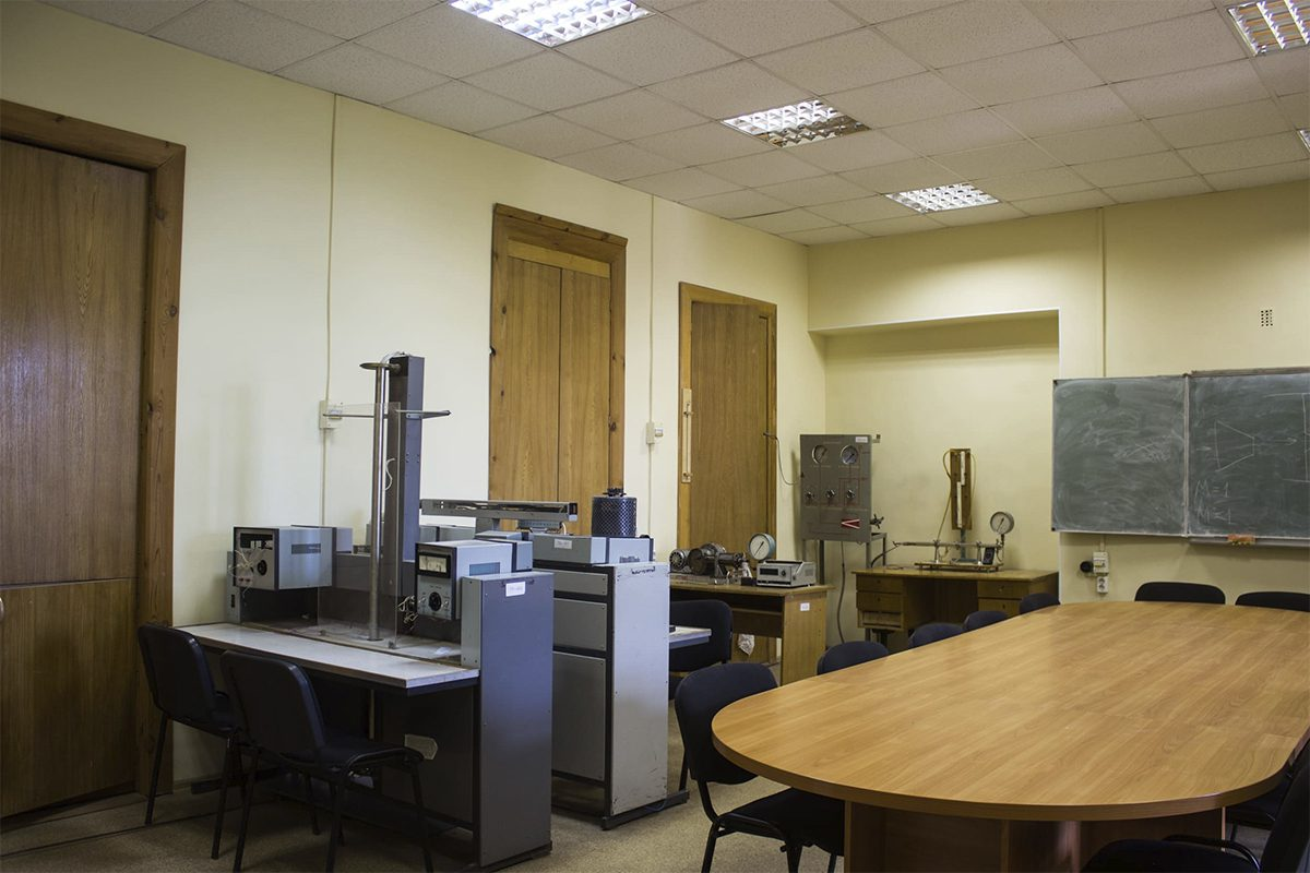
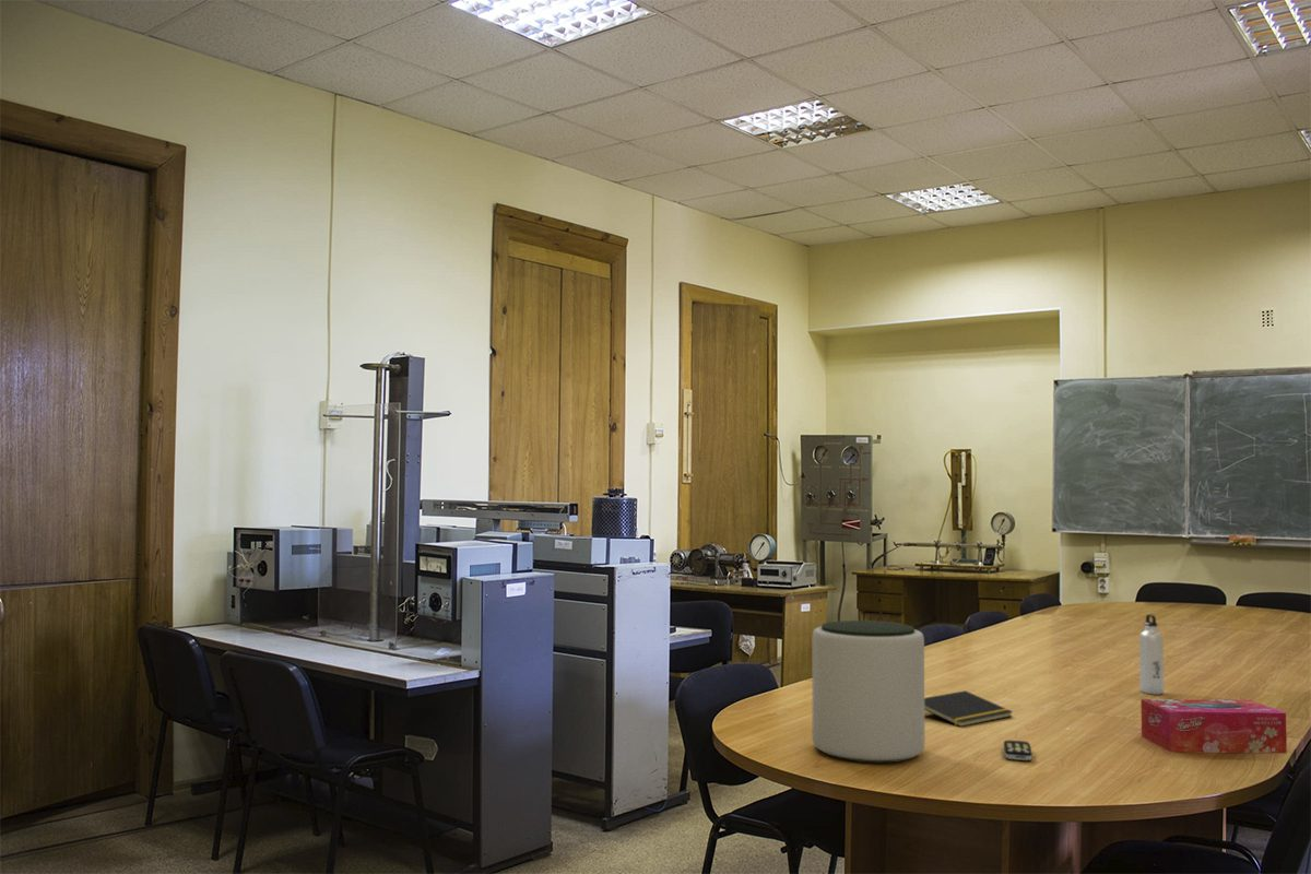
+ notepad [924,689,1014,728]
+ water bottle [1138,613,1165,696]
+ tissue box [1139,698,1288,754]
+ plant pot [812,619,925,764]
+ remote control [1003,740,1034,761]
